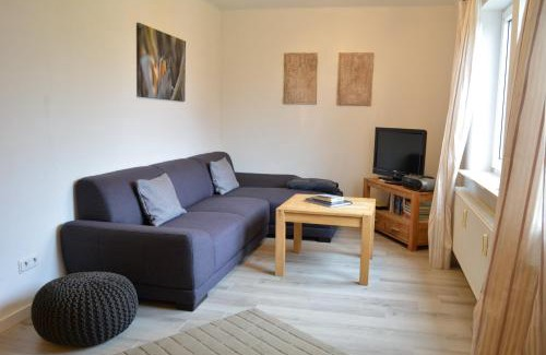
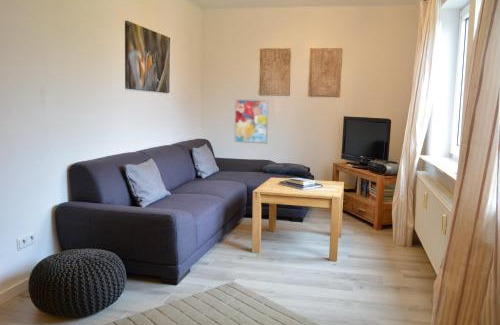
+ wall art [234,98,269,145]
